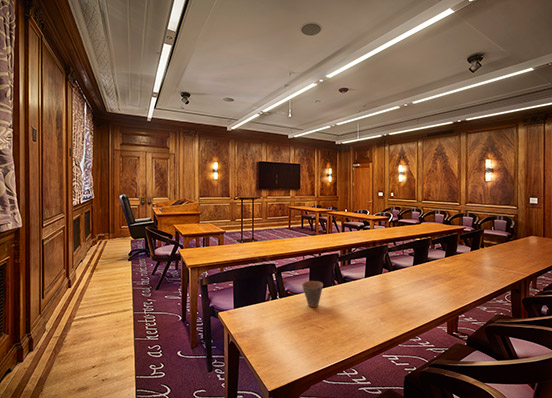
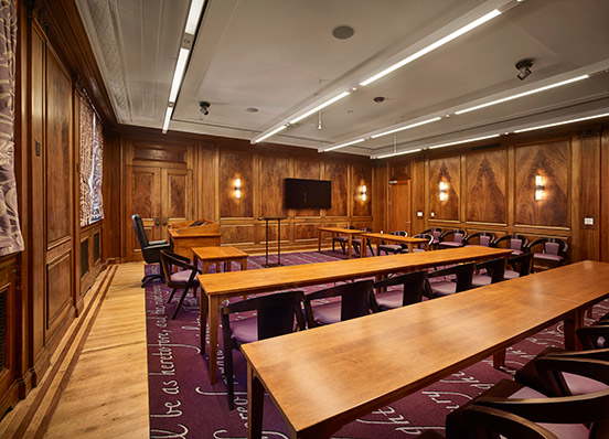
- cup [301,280,324,308]
